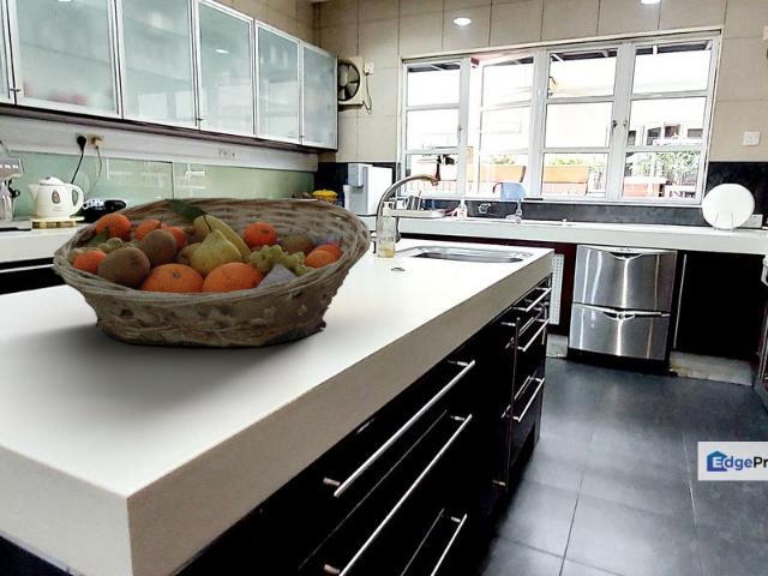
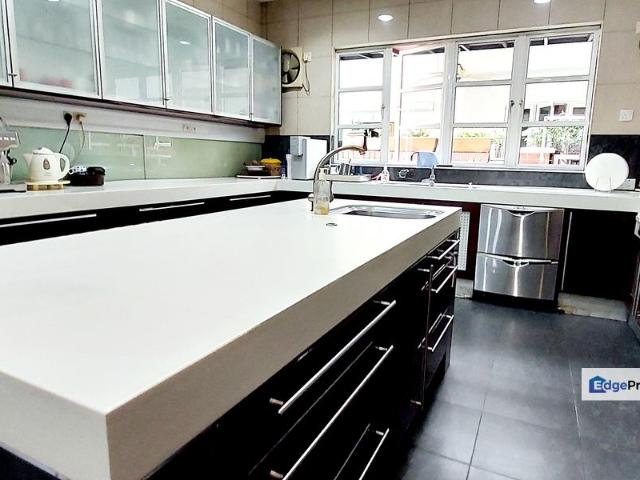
- fruit basket [50,197,372,349]
